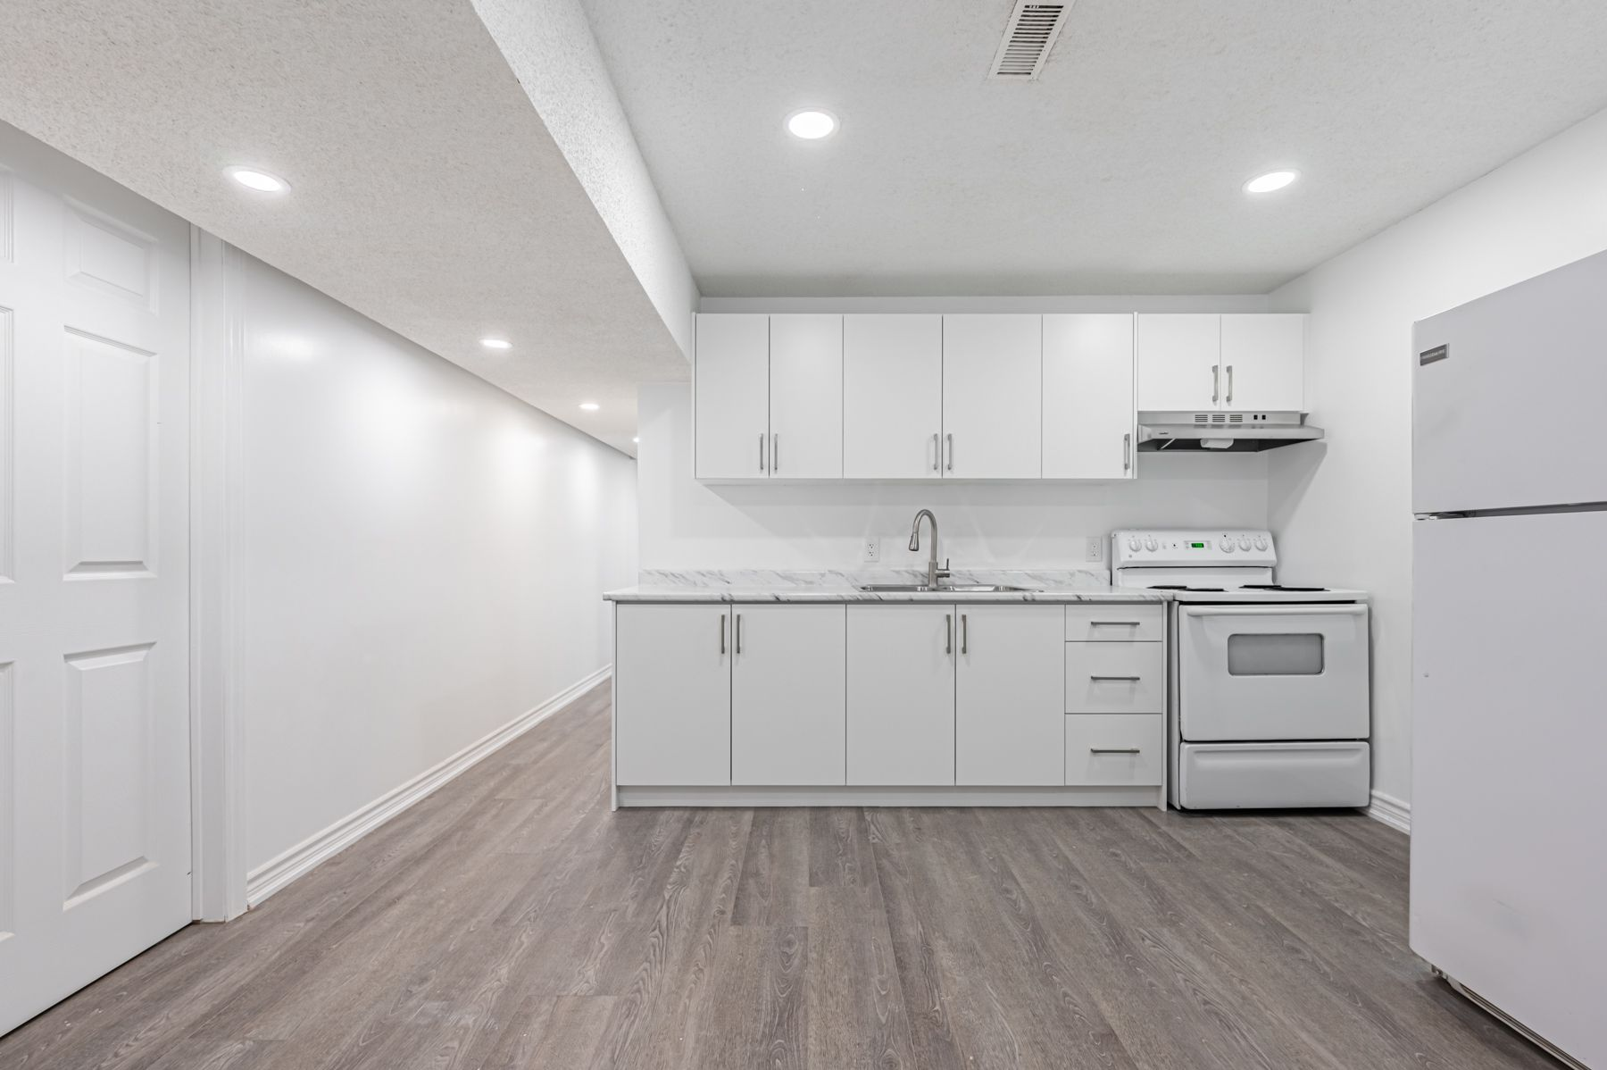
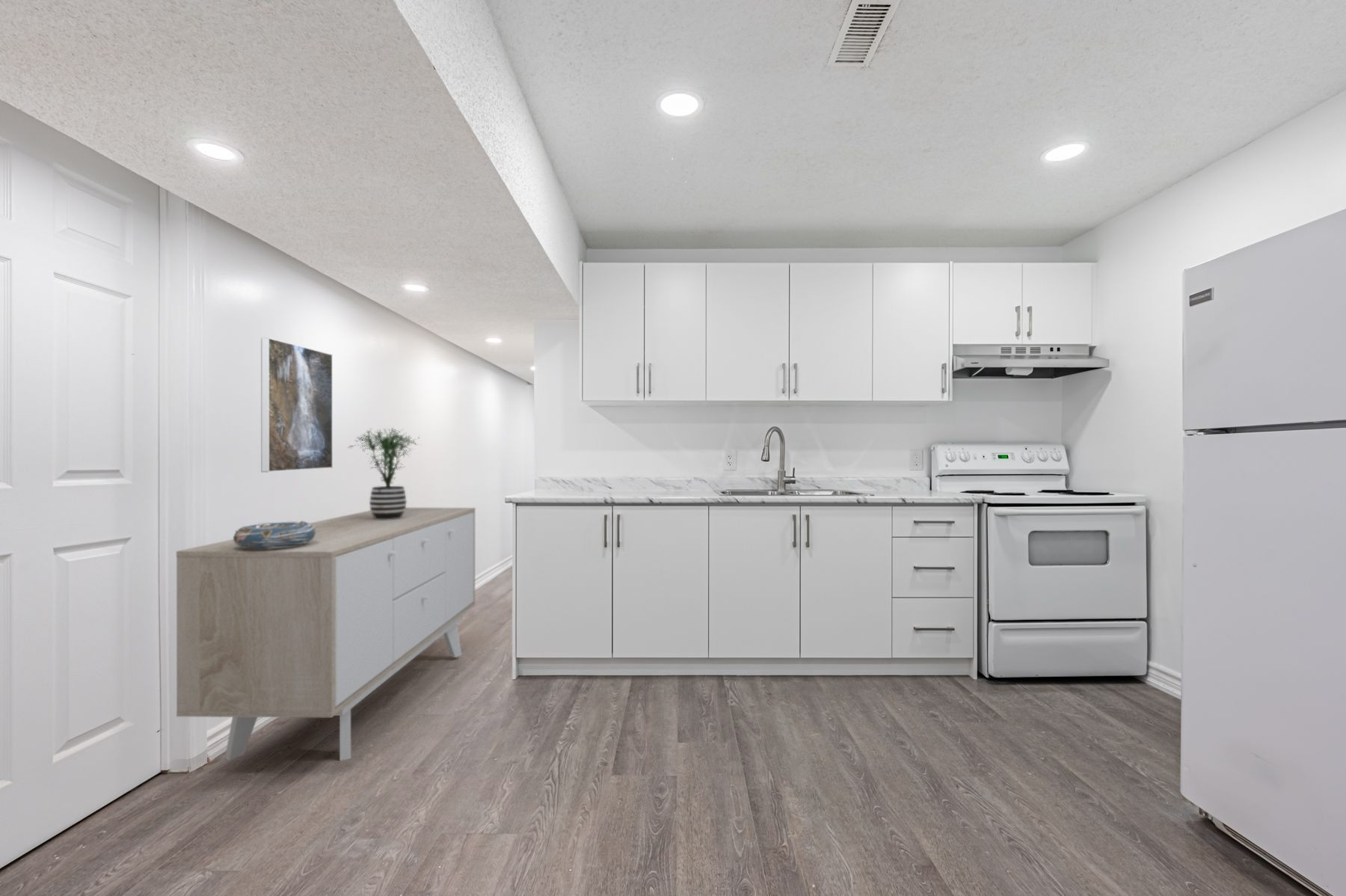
+ decorative bowl [233,520,316,550]
+ sideboard [176,507,476,761]
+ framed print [260,337,334,473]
+ potted plant [347,426,421,520]
